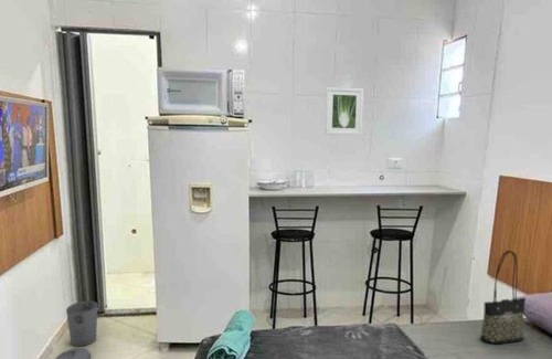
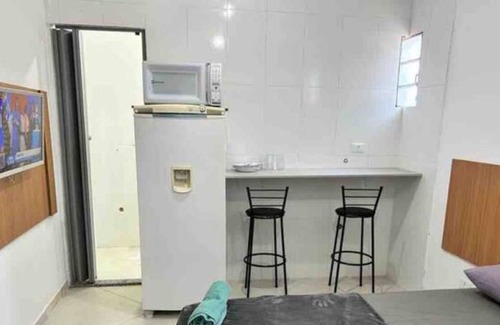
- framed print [323,86,364,136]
- tote bag [479,250,527,345]
- trash can [54,300,98,359]
